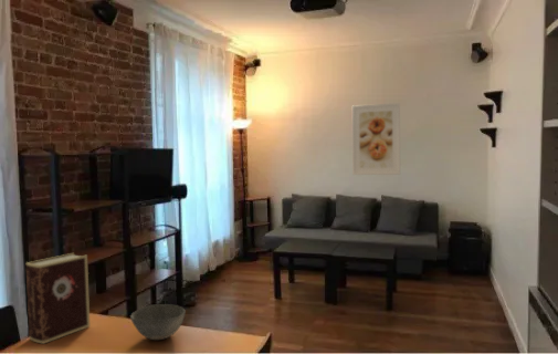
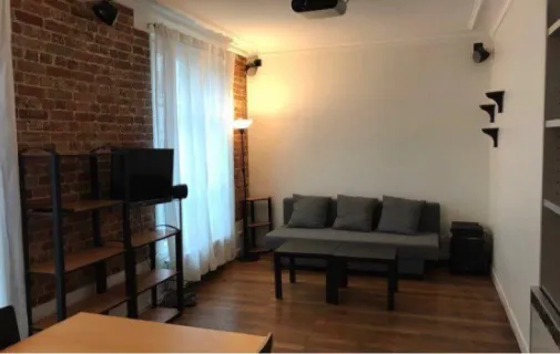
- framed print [351,102,401,176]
- book [25,252,91,345]
- bowl [129,303,187,341]
